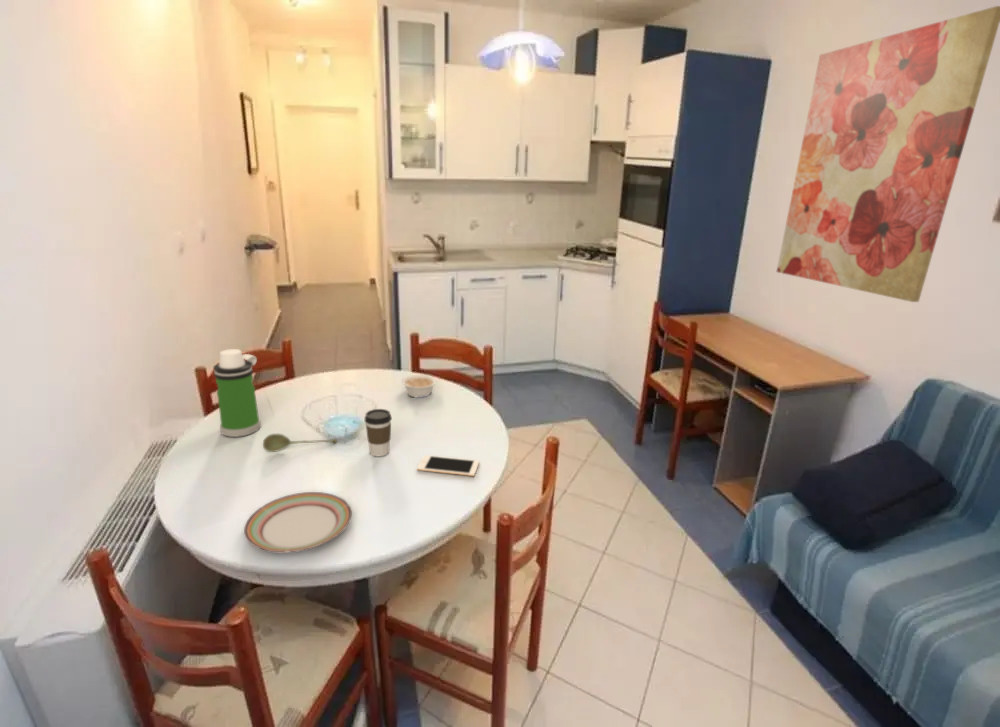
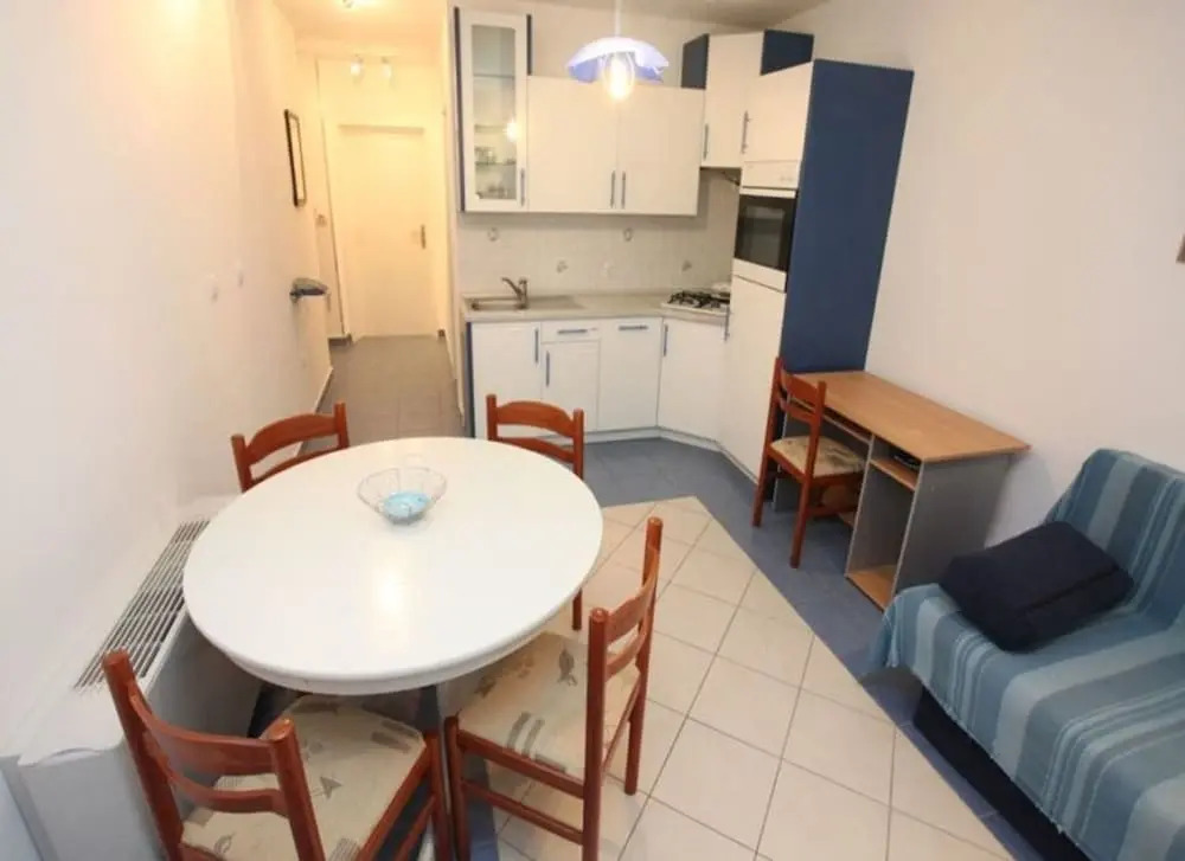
- water bottle [212,348,262,438]
- wall art [776,5,1000,303]
- cell phone [416,454,480,477]
- coffee cup [364,408,393,457]
- soupspoon [262,433,338,453]
- legume [401,373,437,399]
- plate [243,491,353,553]
